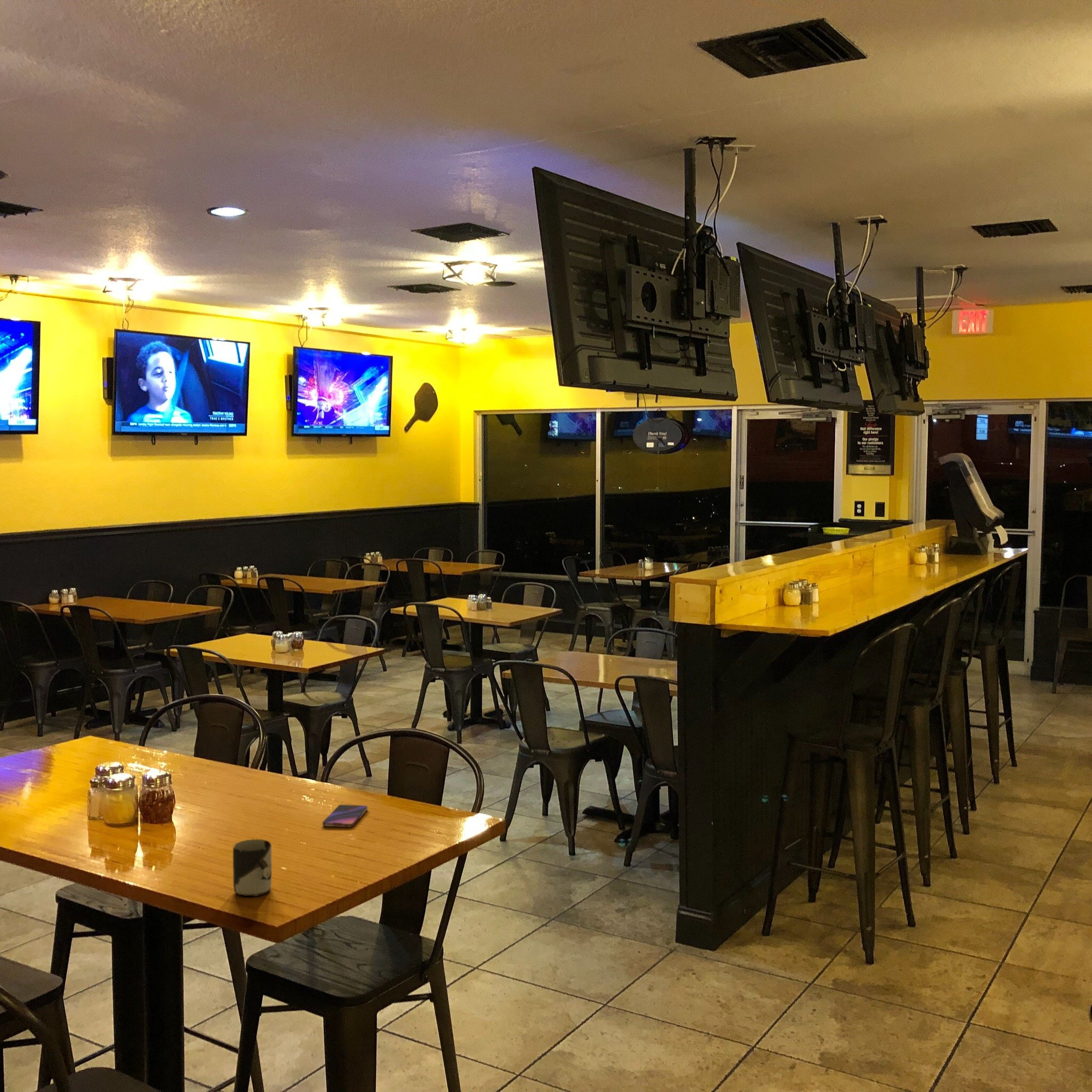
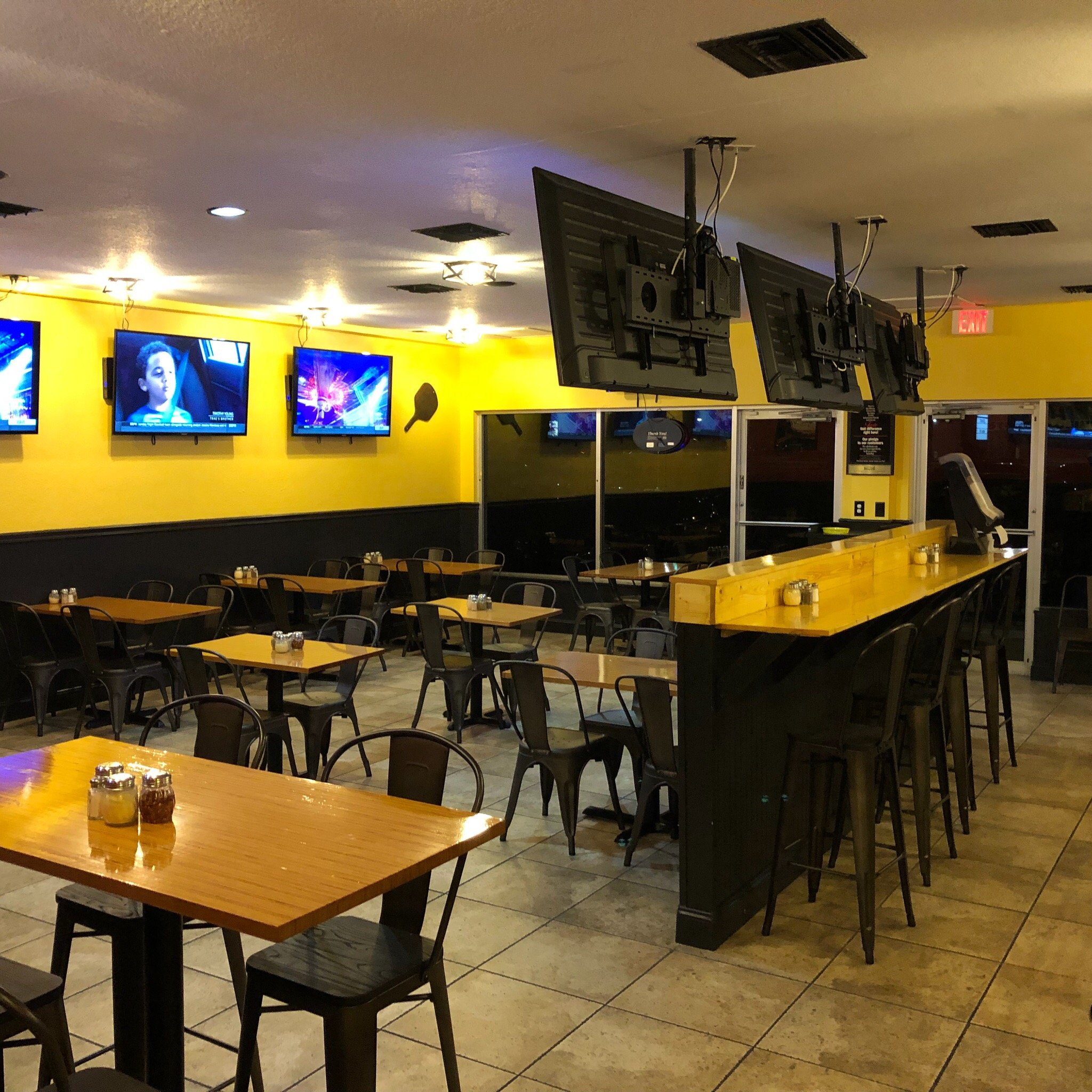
- smartphone [322,804,368,828]
- cup [232,839,272,897]
